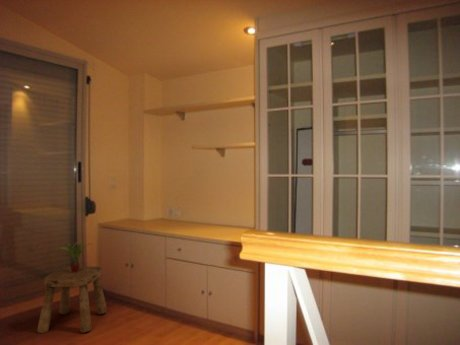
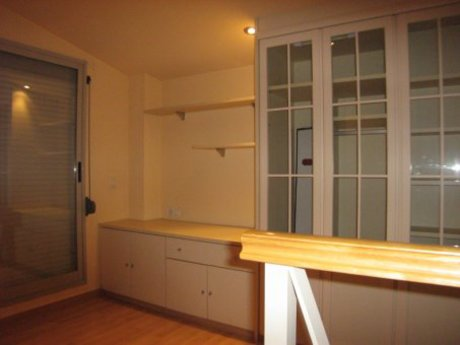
- stool [36,265,108,334]
- potted plant [57,239,94,273]
